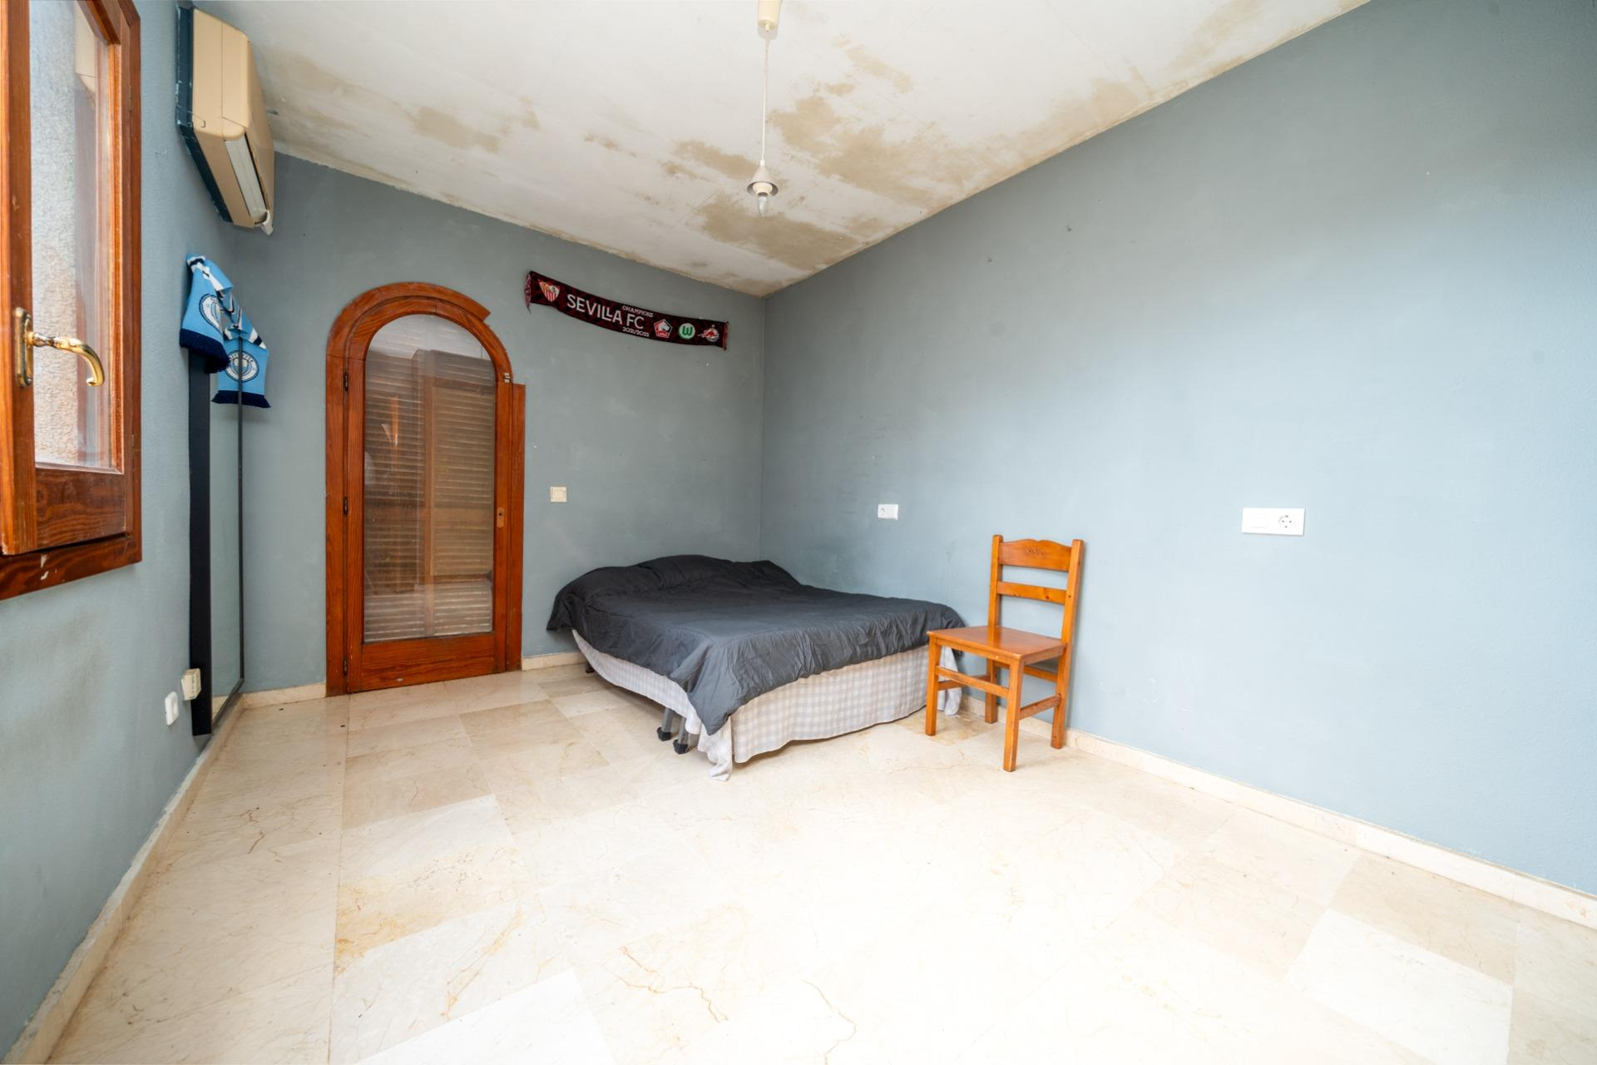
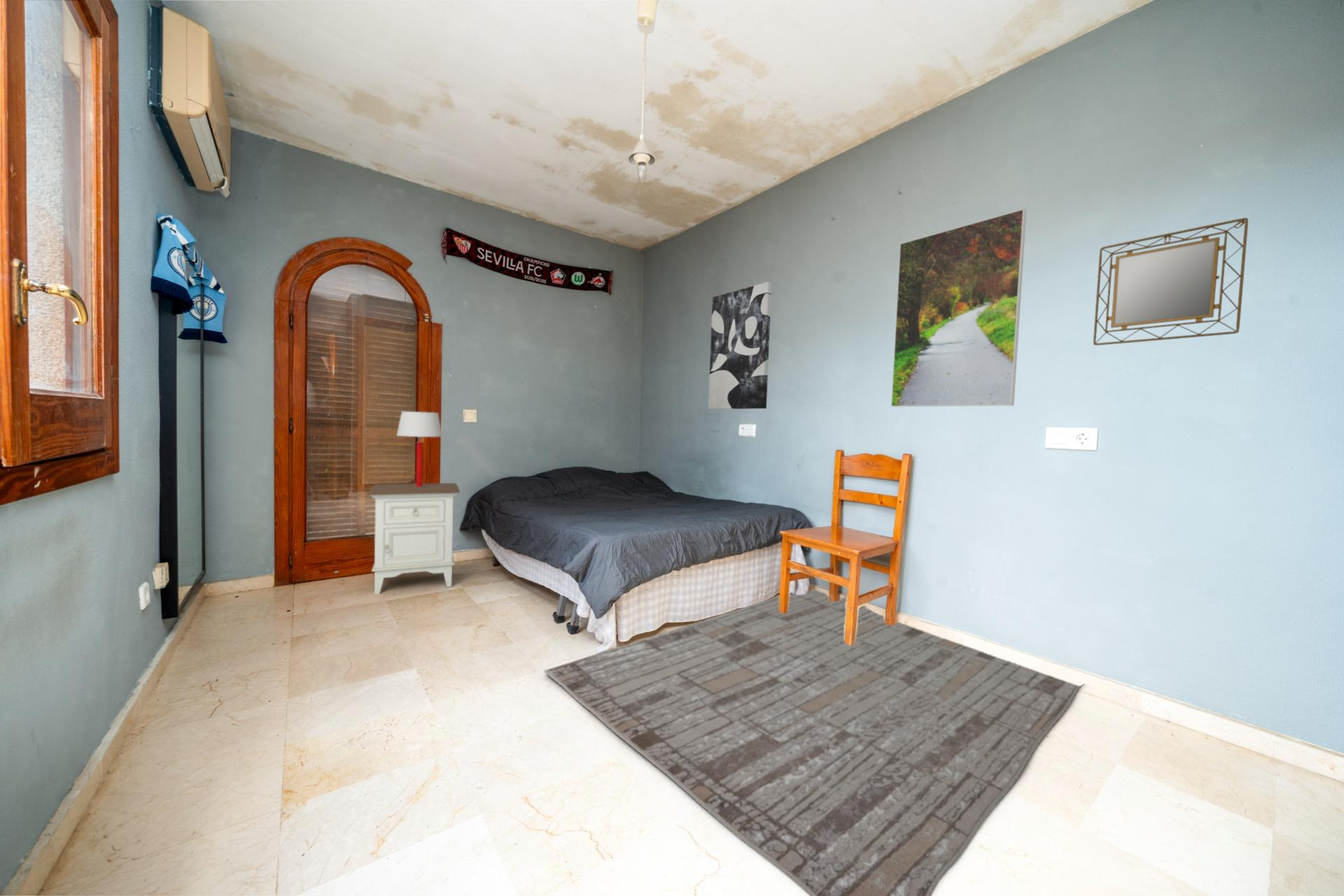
+ table lamp [395,411,443,487]
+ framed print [890,208,1027,407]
+ rug [543,589,1081,896]
+ wall art [708,281,773,409]
+ nightstand [367,482,461,595]
+ home mirror [1093,217,1249,346]
